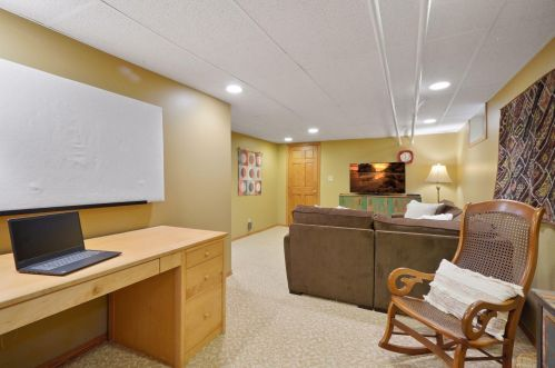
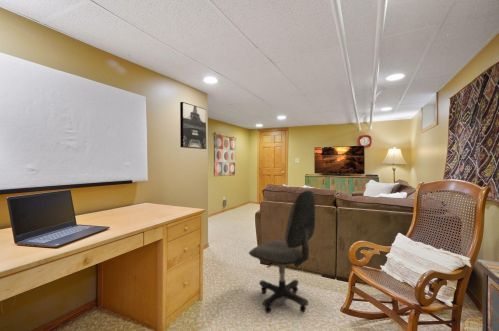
+ wall art [179,101,207,150]
+ office chair [248,190,316,314]
